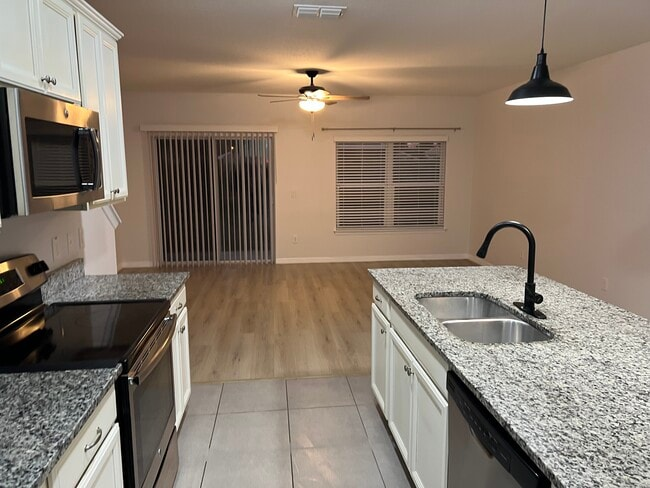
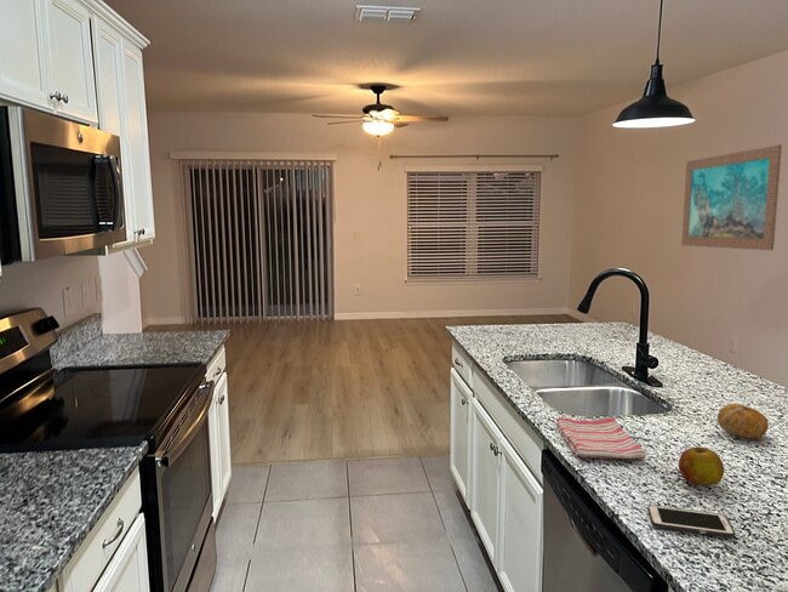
+ fruit [715,403,770,439]
+ wall art [680,143,783,251]
+ dish towel [555,416,647,460]
+ fruit [678,446,725,486]
+ cell phone [646,503,736,539]
